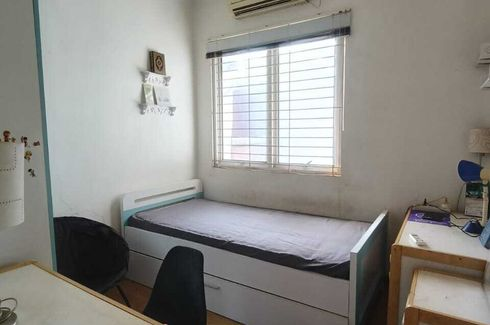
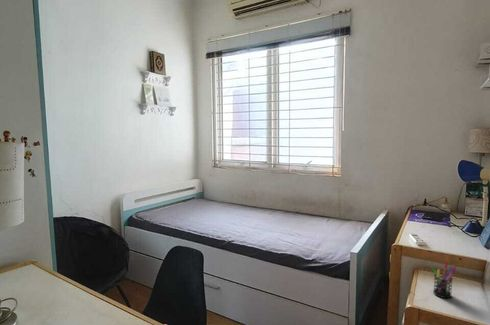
+ pen holder [429,261,457,299]
